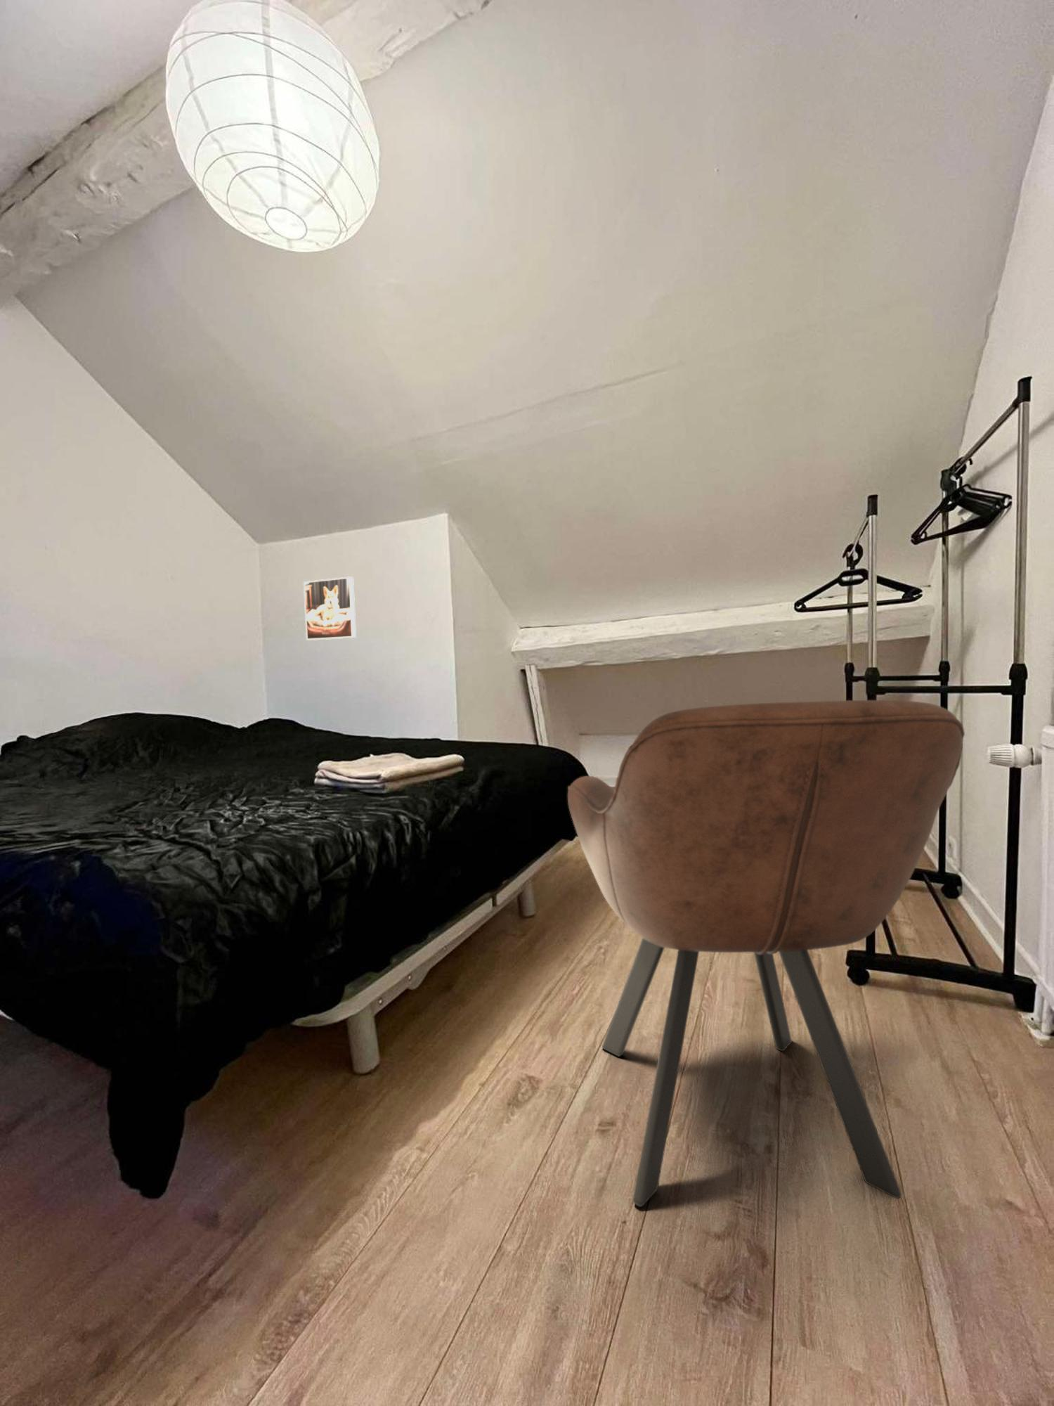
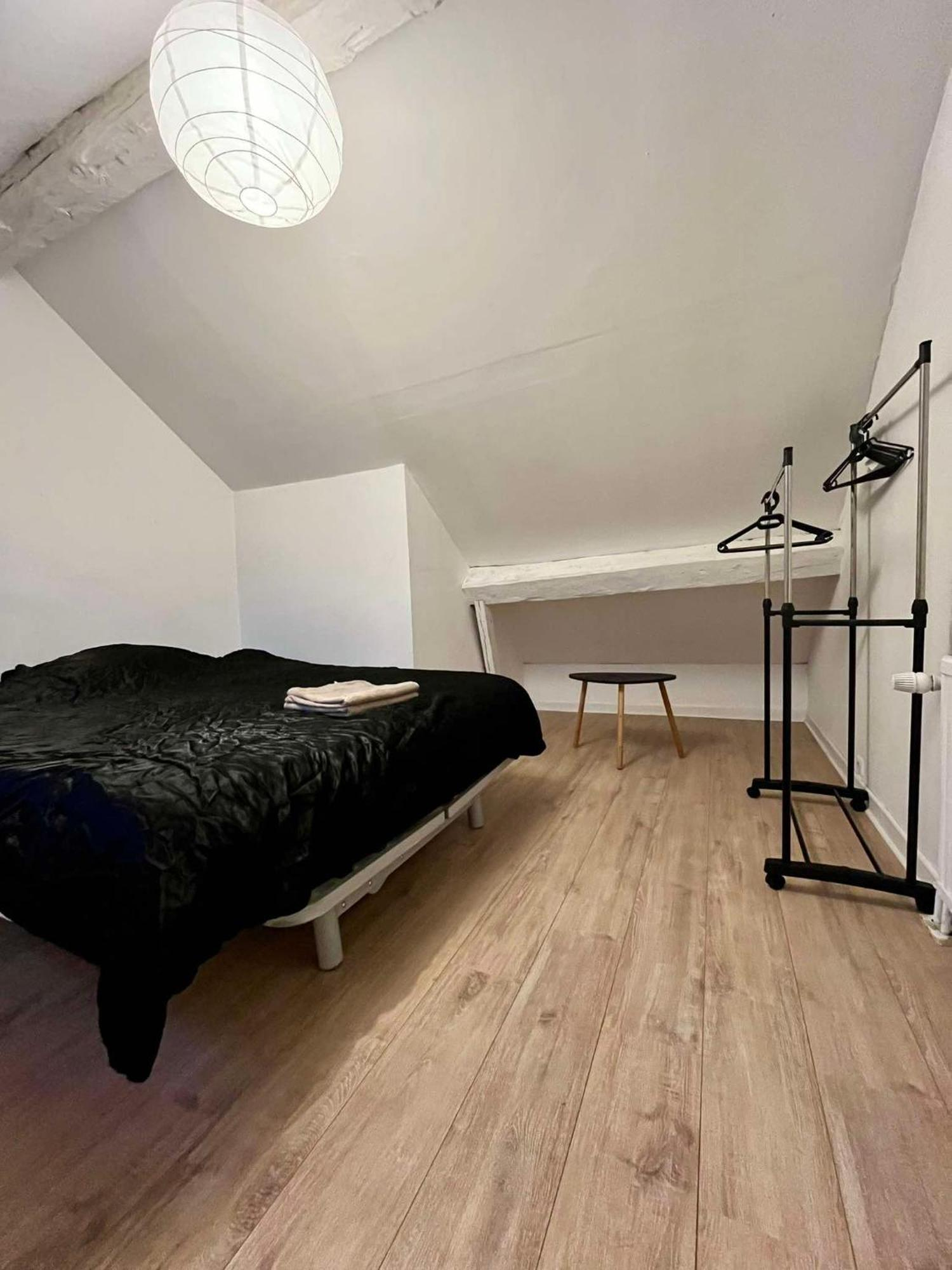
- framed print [303,576,356,641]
- armchair [567,700,965,1208]
